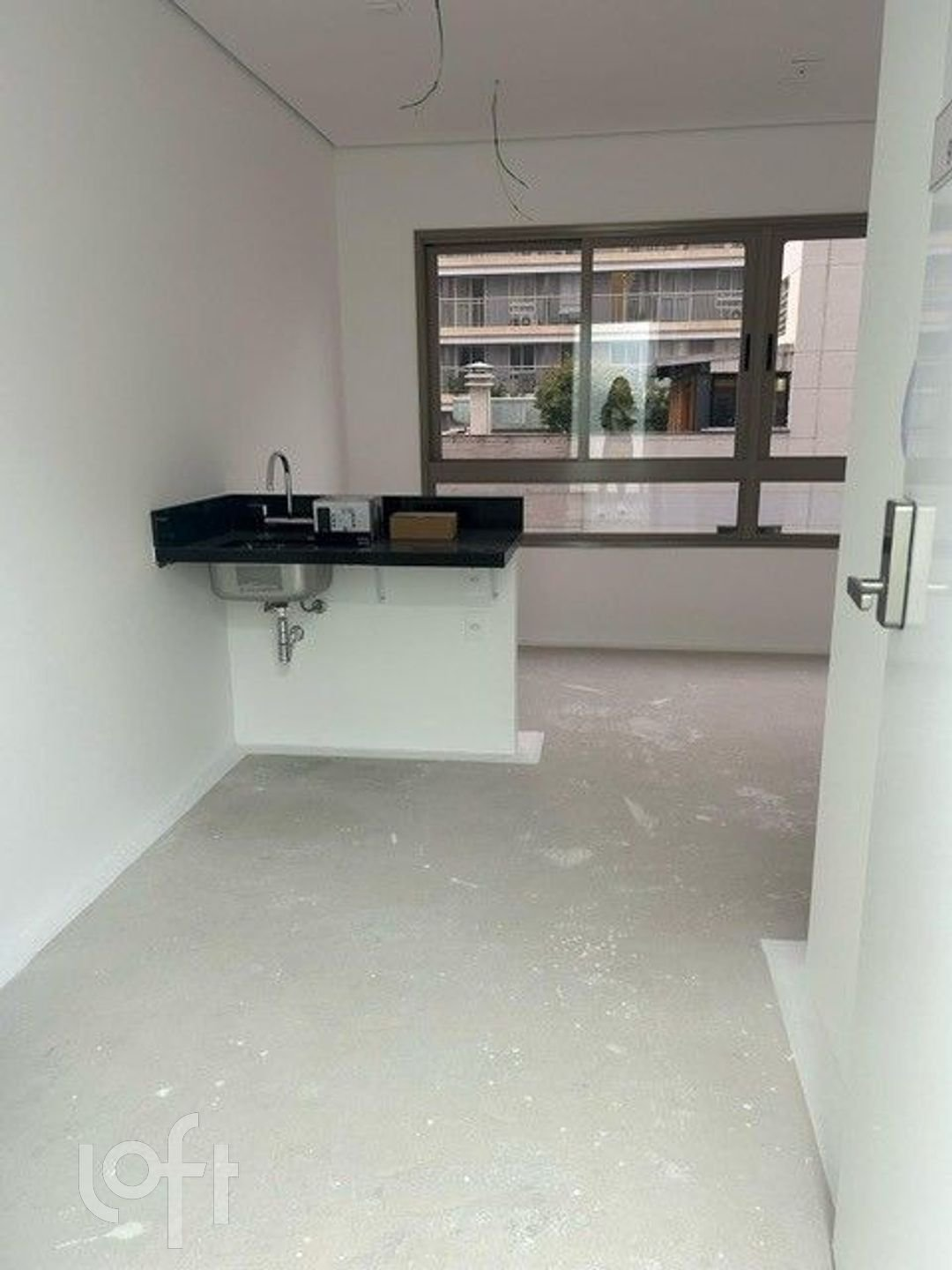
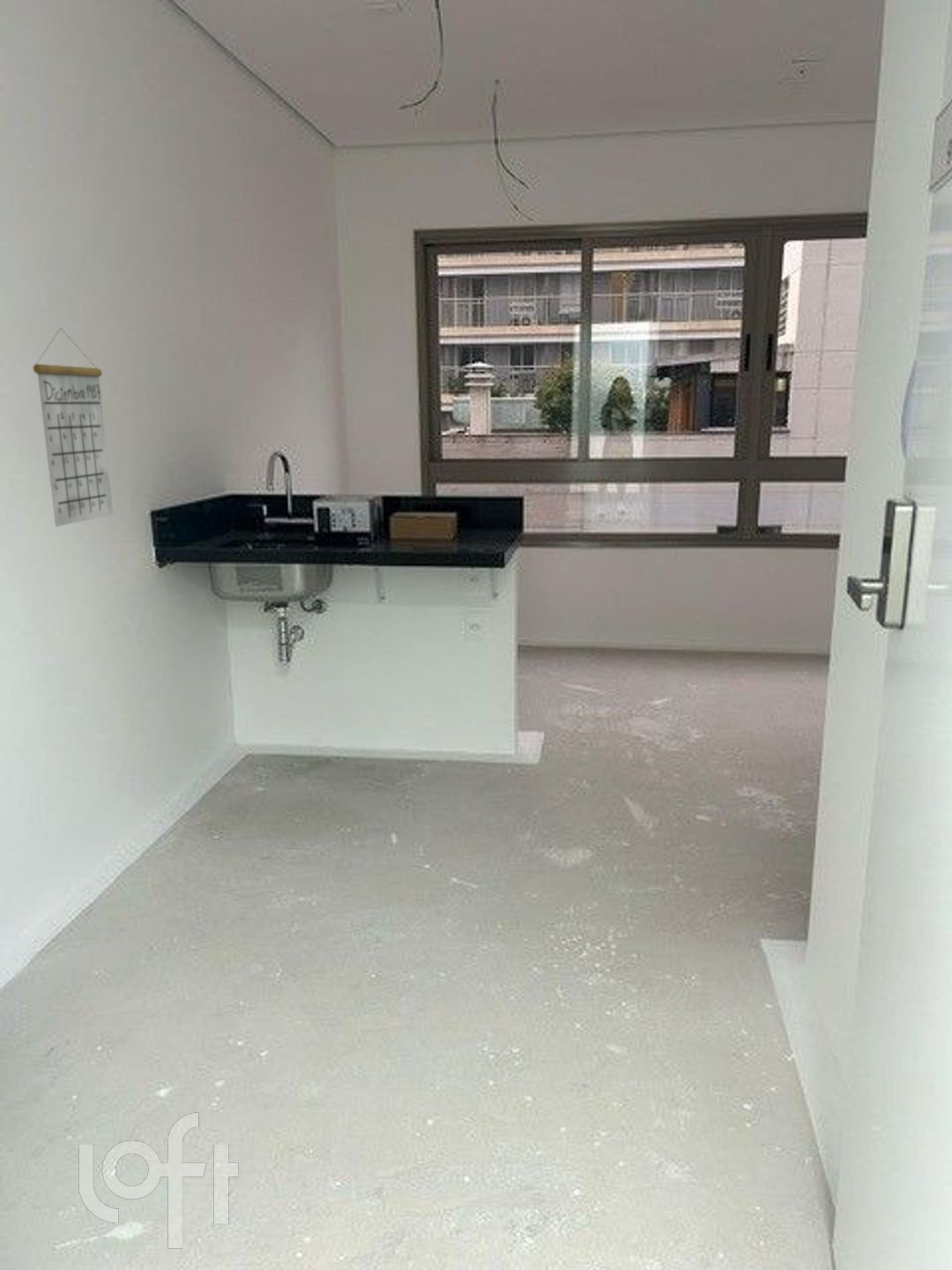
+ calendar [33,327,114,527]
